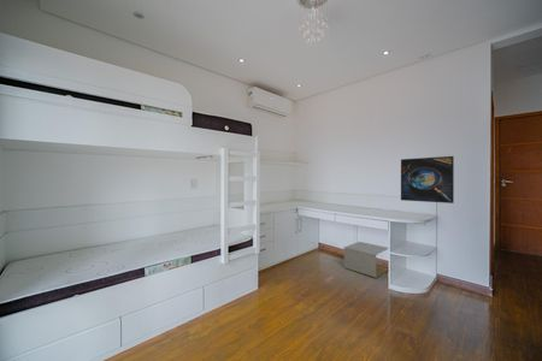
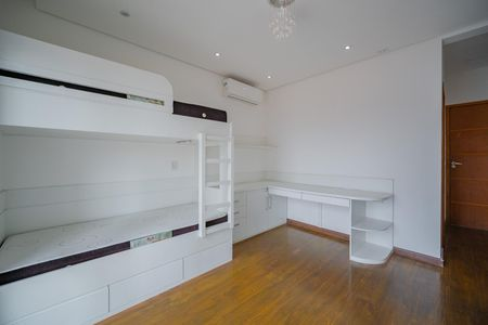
- storage box [343,241,389,279]
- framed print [400,155,455,205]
